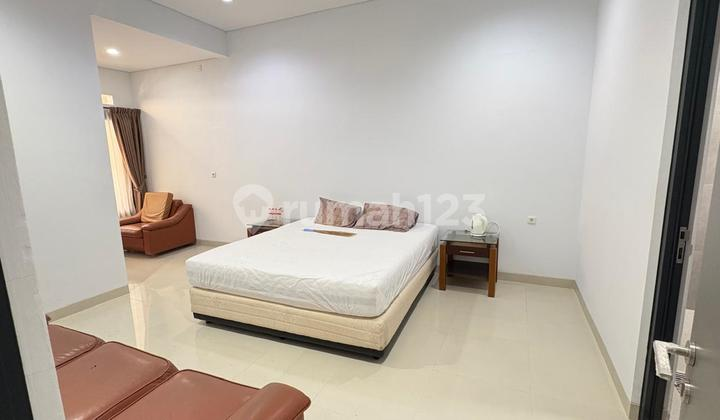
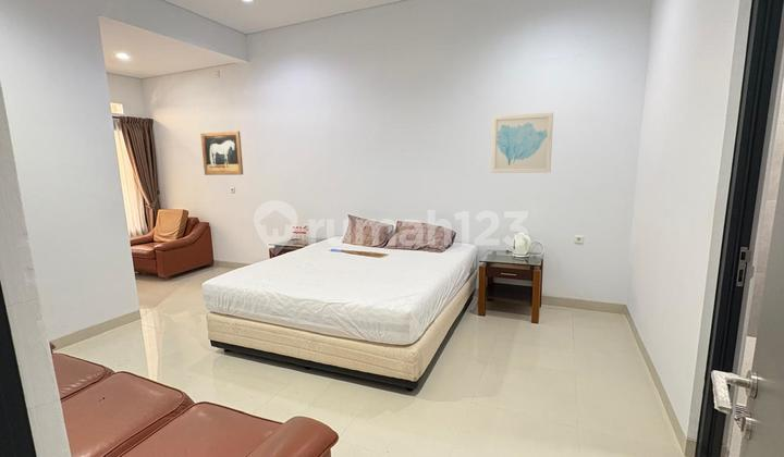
+ wall art [490,111,554,174]
+ wall art [199,131,244,176]
